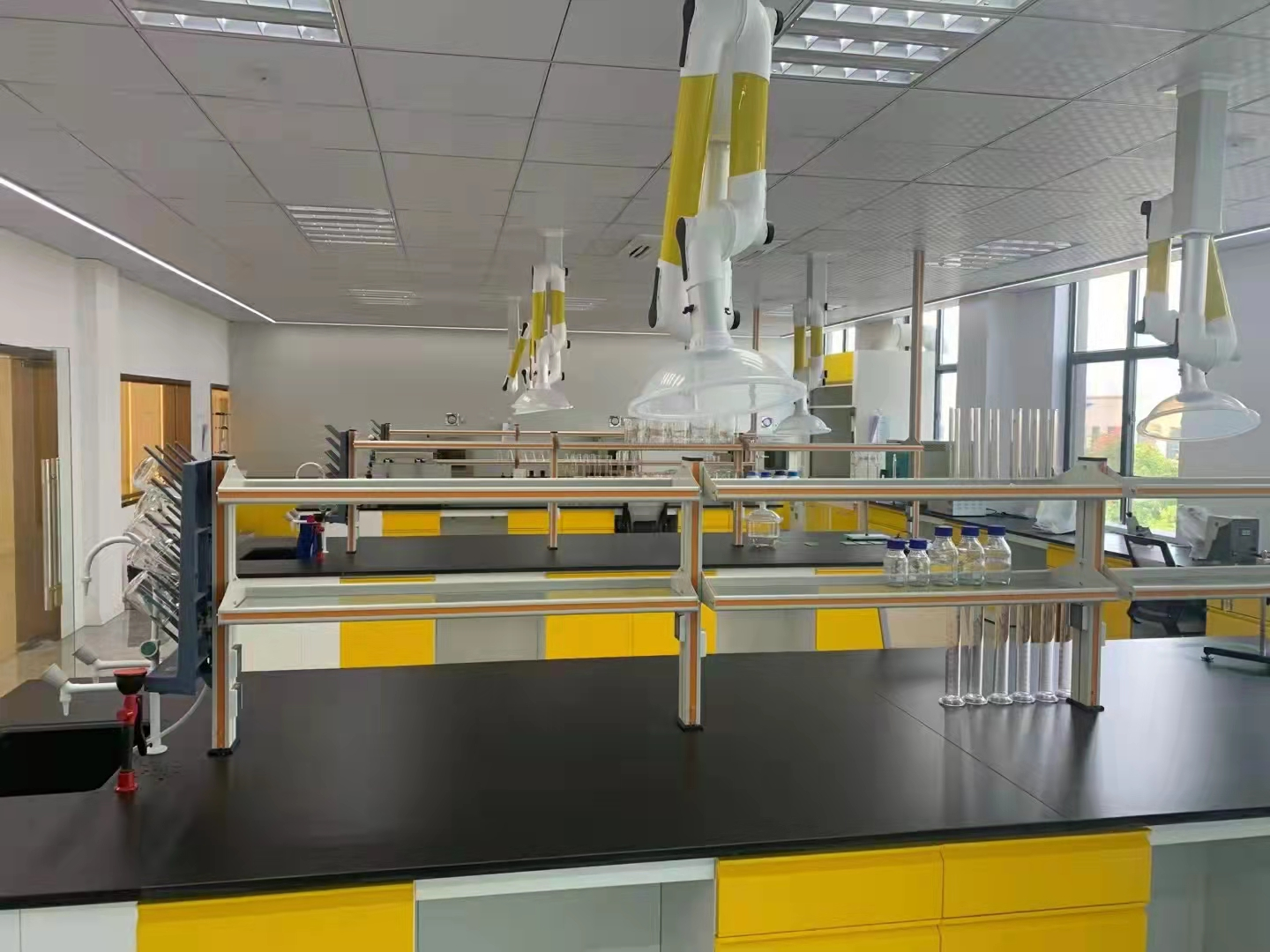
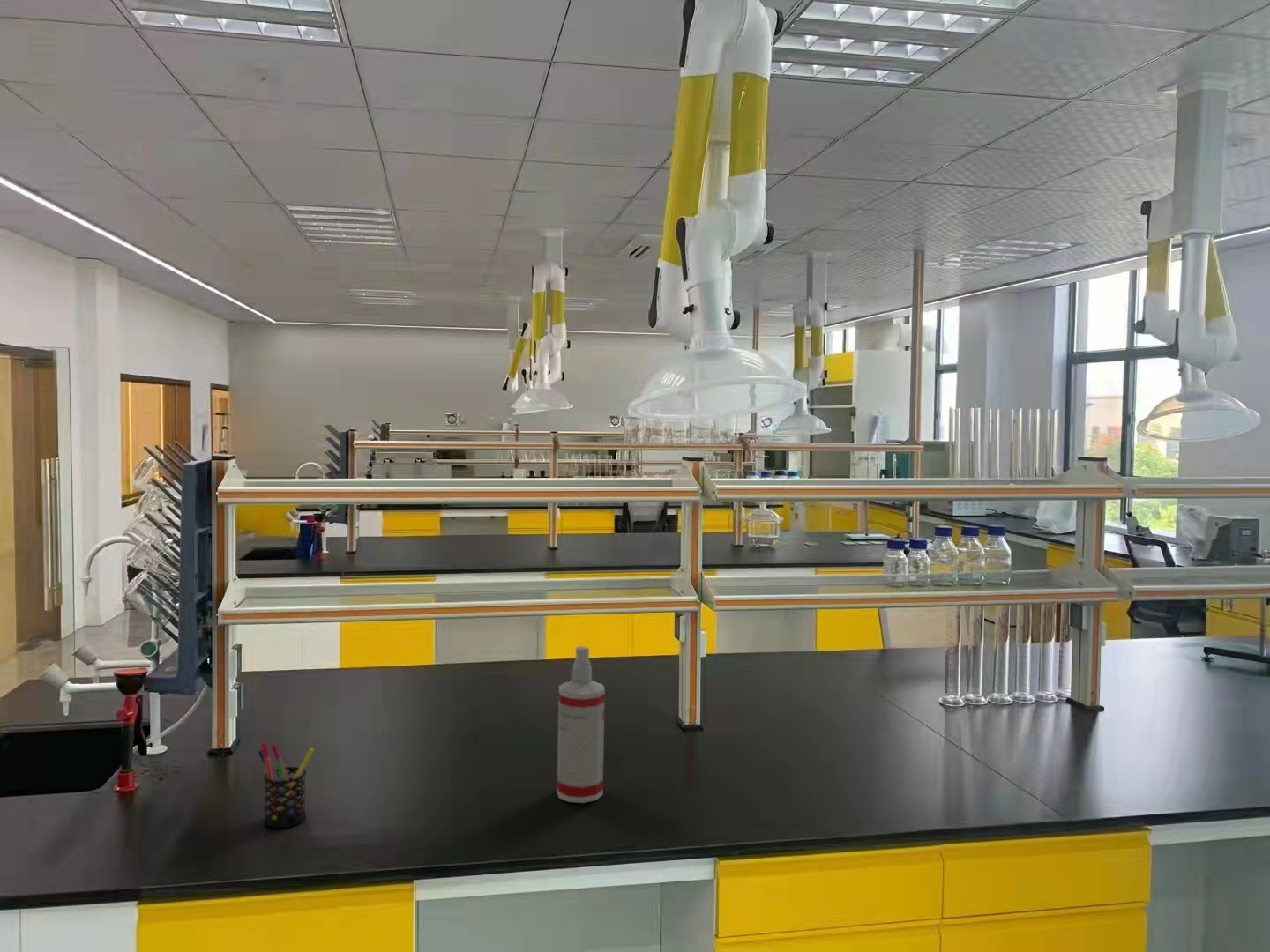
+ pen holder [257,740,315,829]
+ spray bottle [557,645,606,804]
